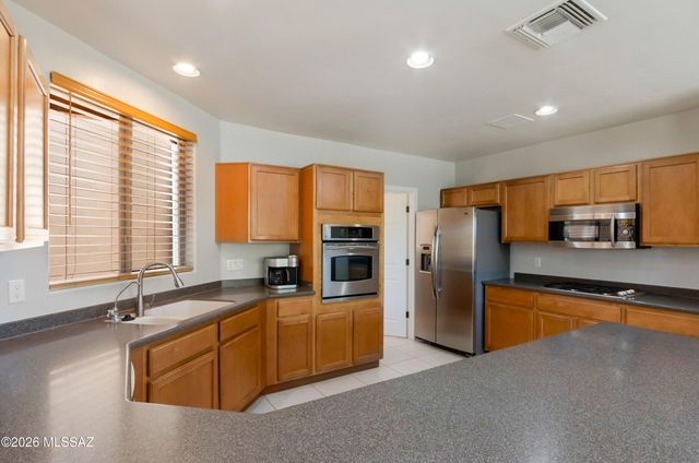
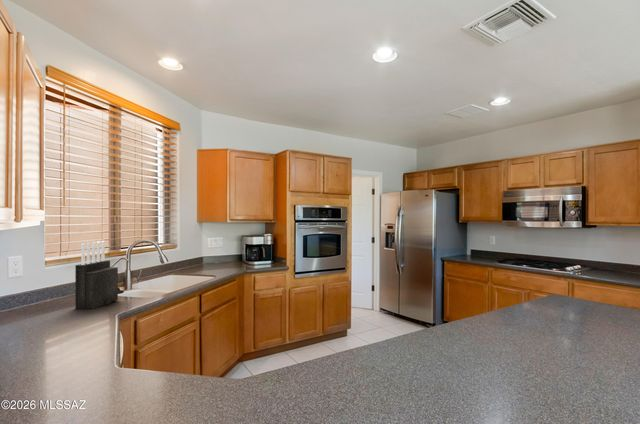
+ knife block [74,240,119,310]
